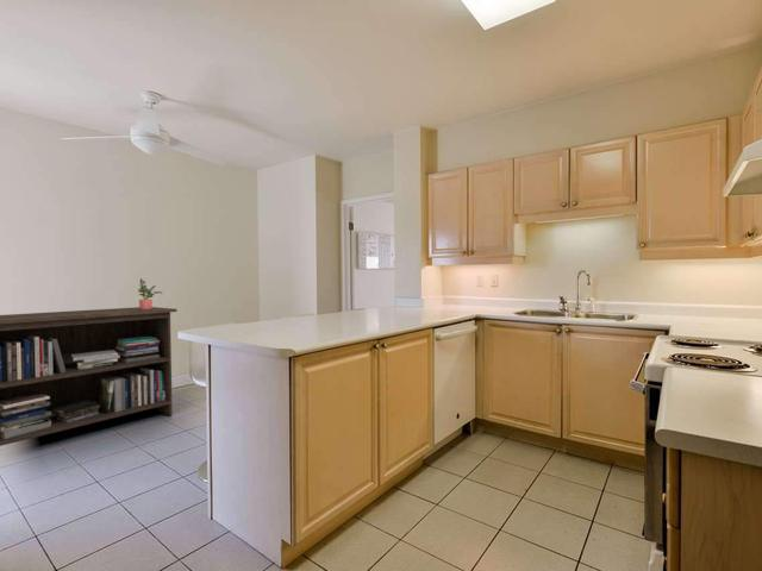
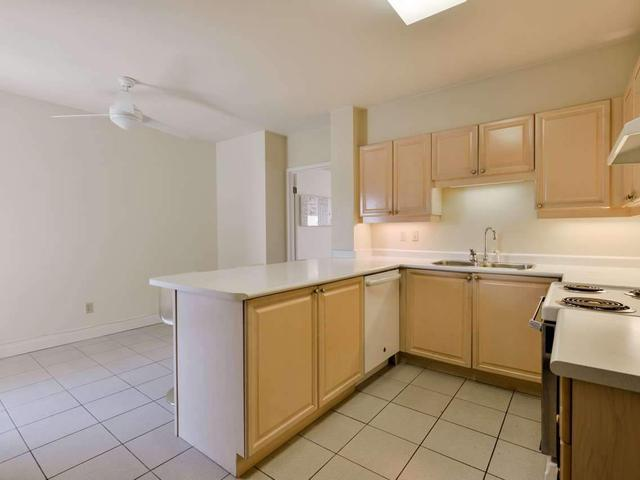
- storage cabinet [0,306,177,447]
- potted plant [137,277,163,310]
